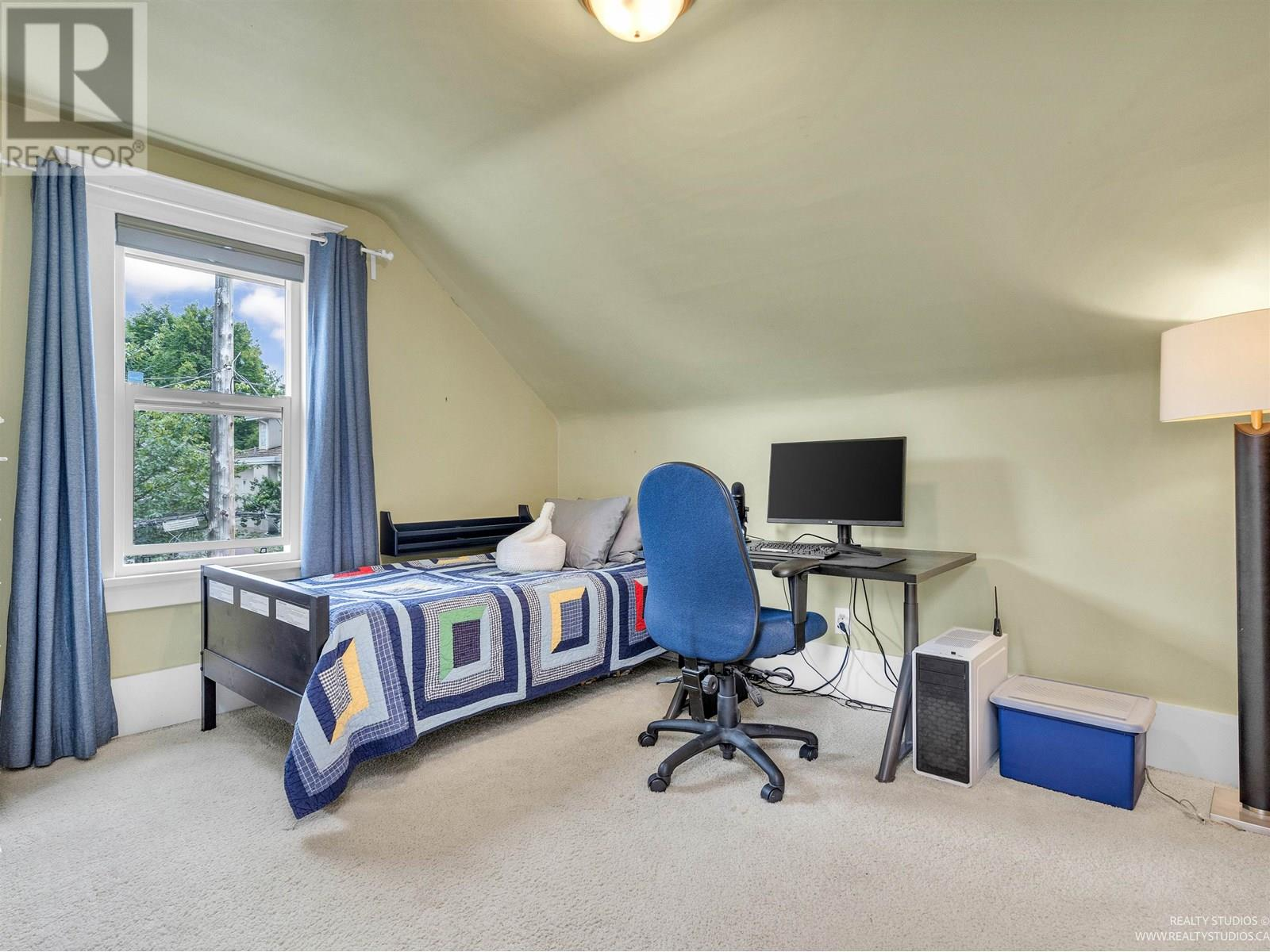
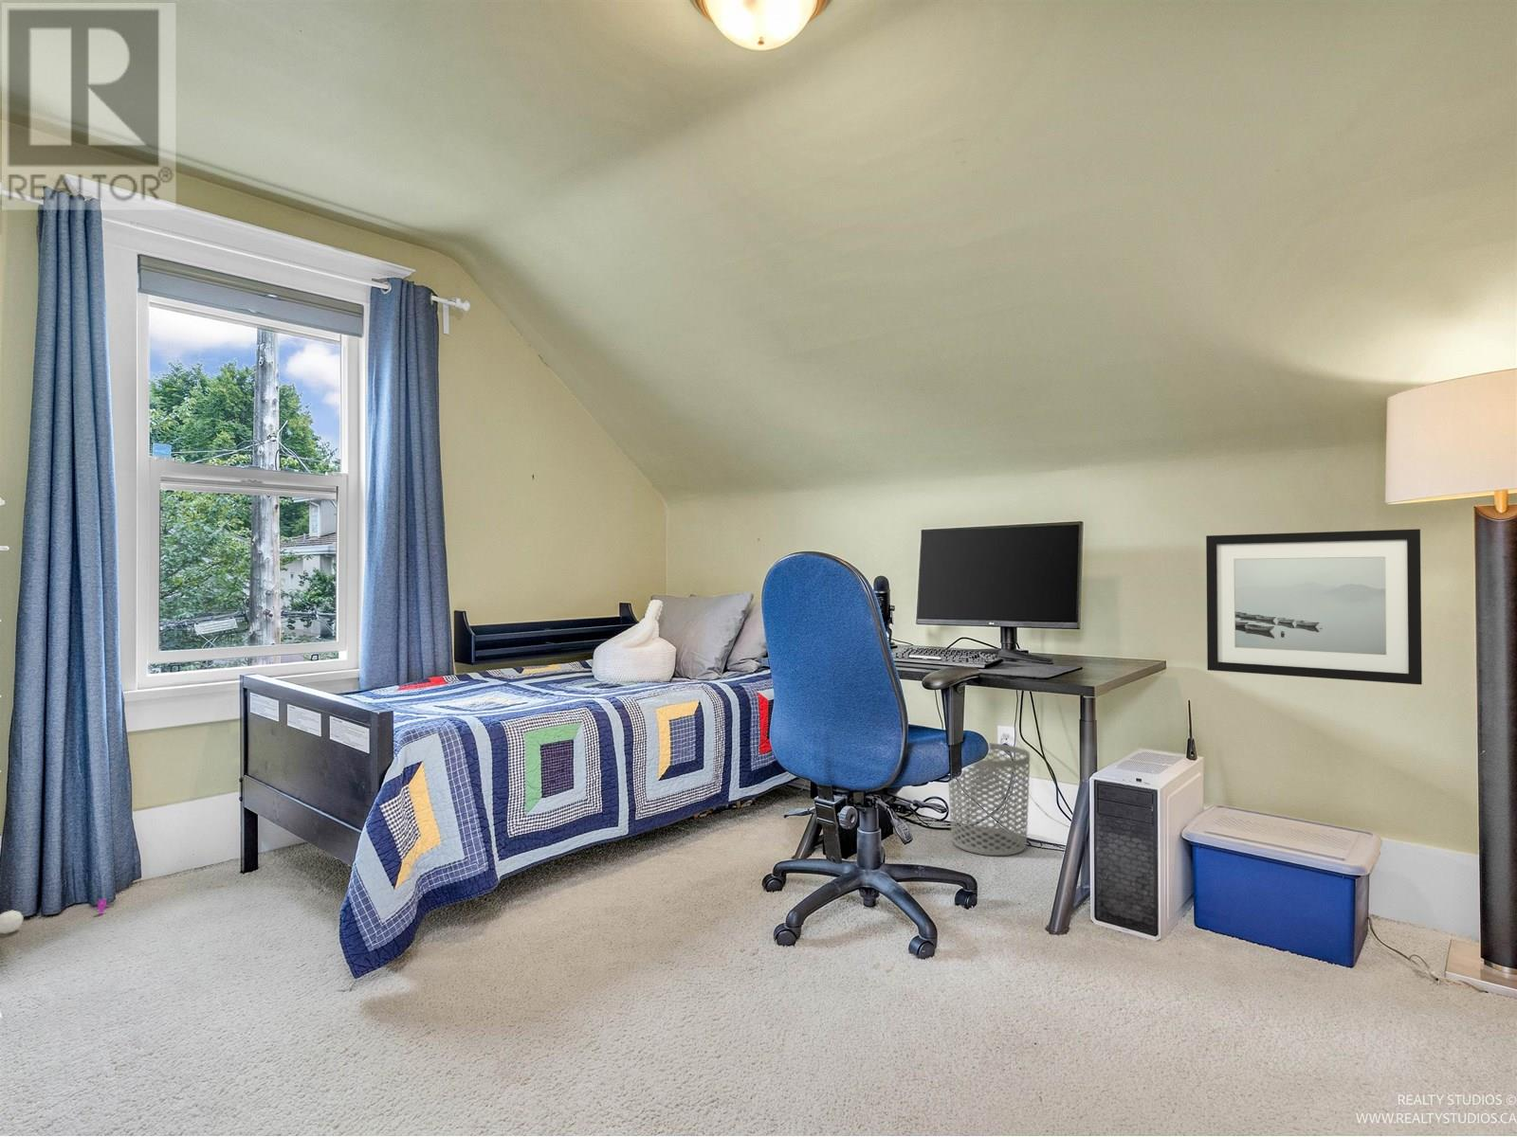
+ wall art [1205,528,1423,686]
+ plush toy [0,897,111,935]
+ waste bin [947,742,1031,856]
